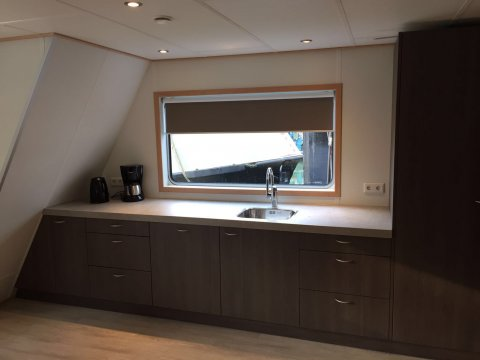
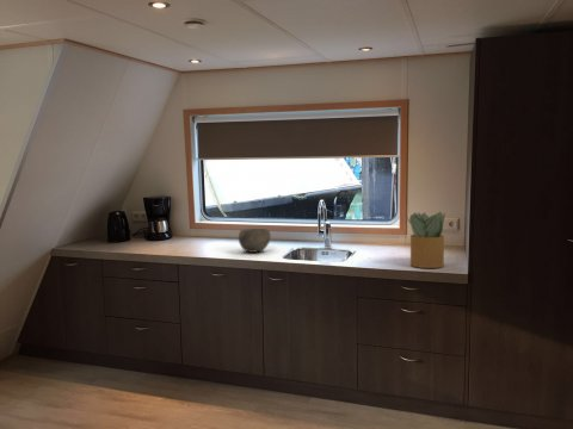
+ bowl [238,228,272,254]
+ potted plant [403,211,446,269]
